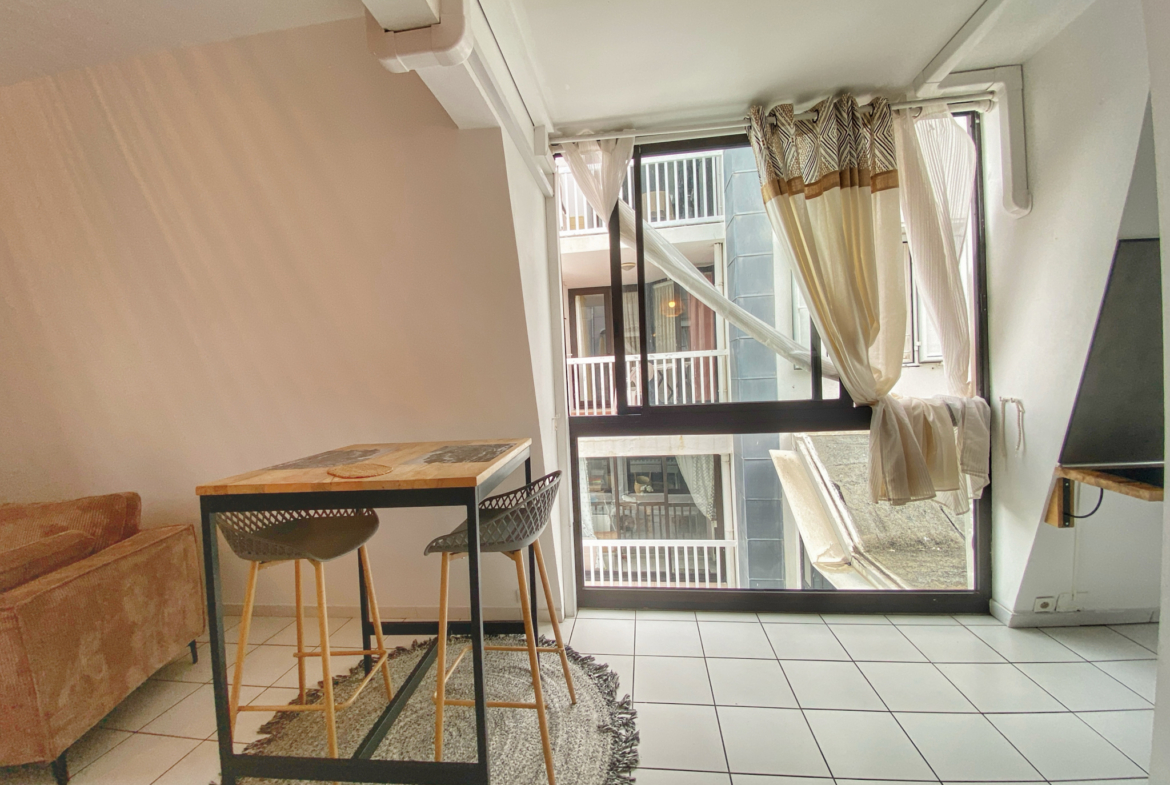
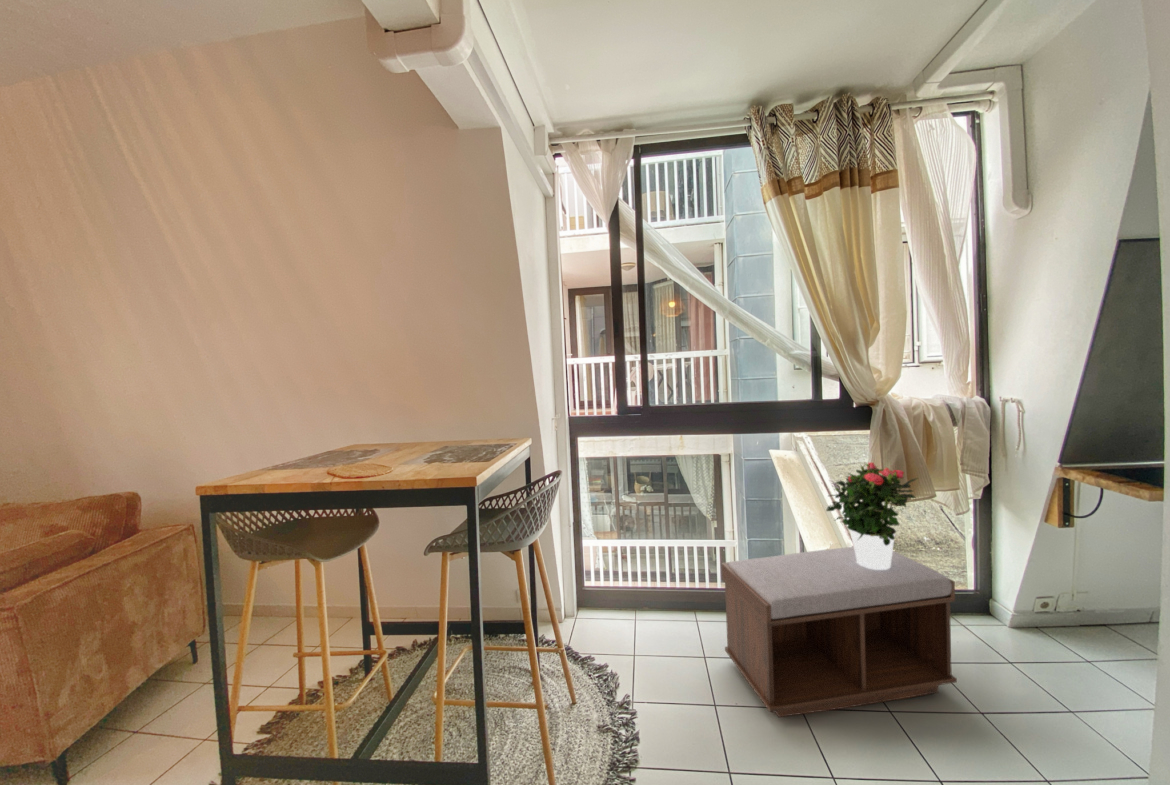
+ bench [720,546,958,718]
+ potted flower [825,461,919,570]
